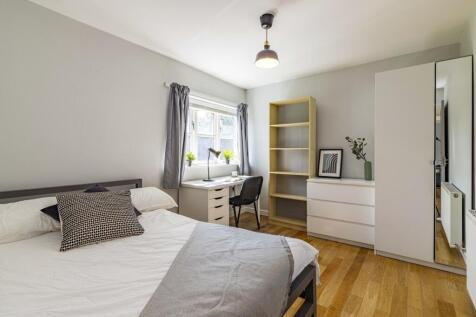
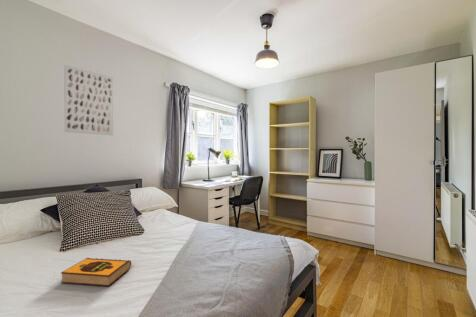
+ hardback book [60,257,132,287]
+ wall art [63,64,114,136]
